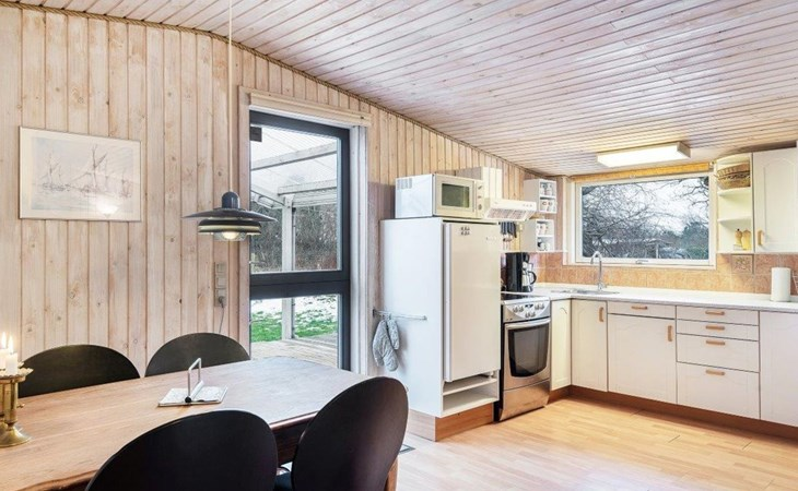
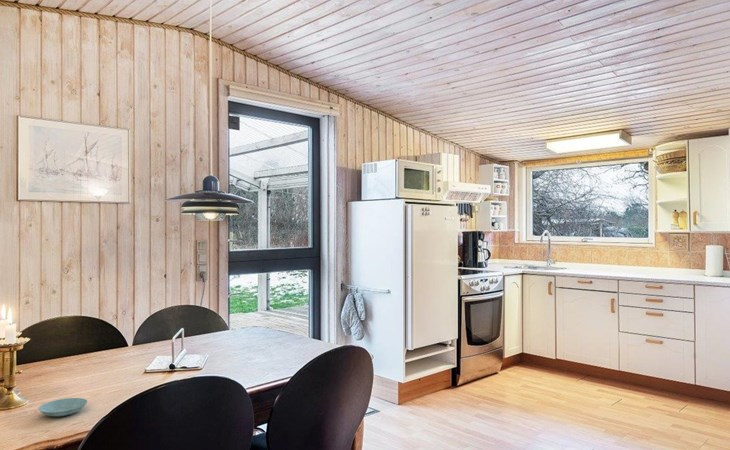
+ saucer [37,397,88,418]
